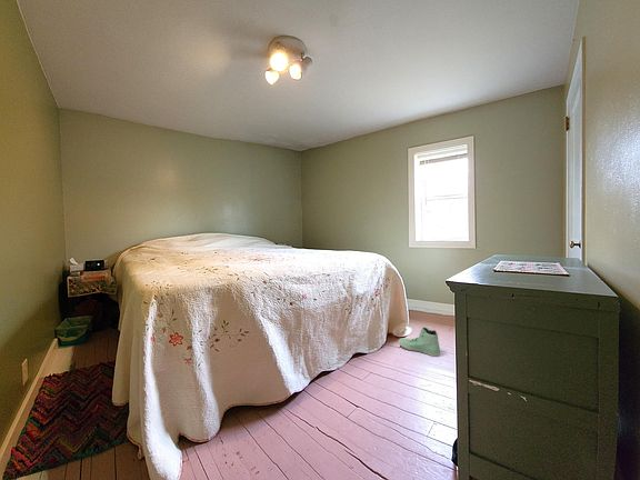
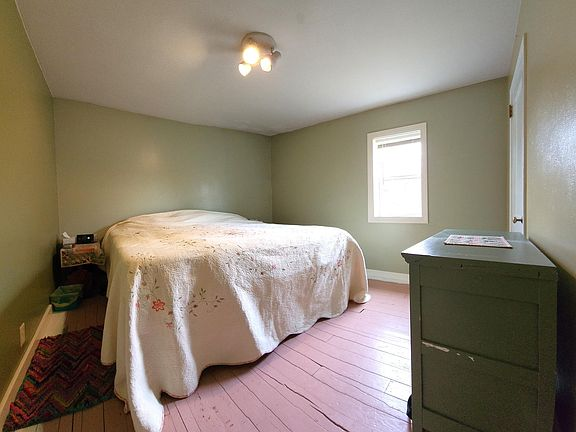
- sneaker [398,327,441,358]
